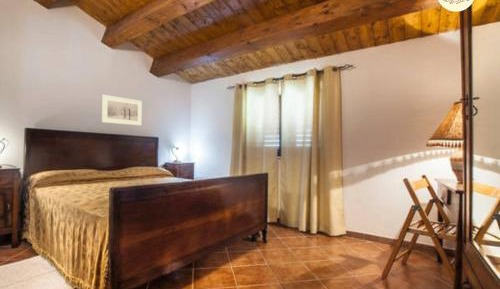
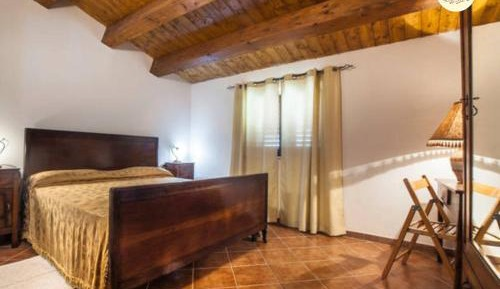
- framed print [101,94,143,127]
